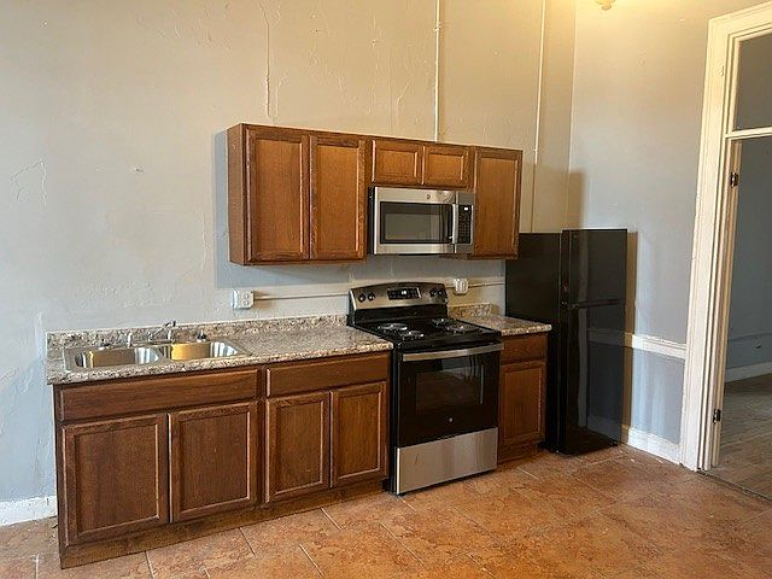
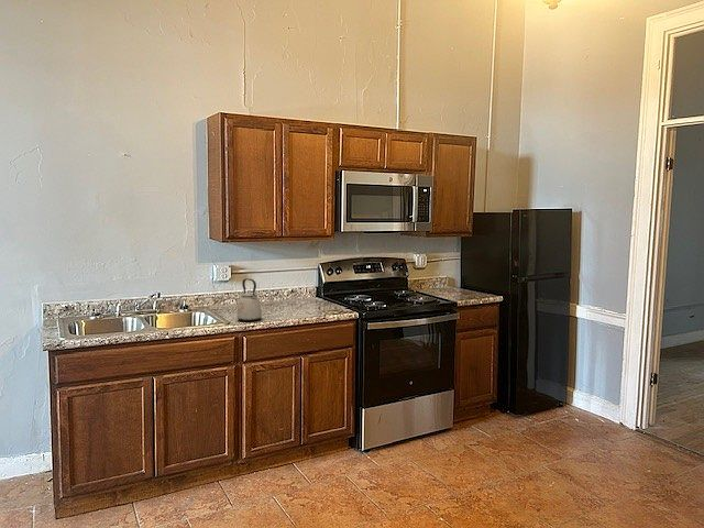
+ kettle [235,277,263,322]
